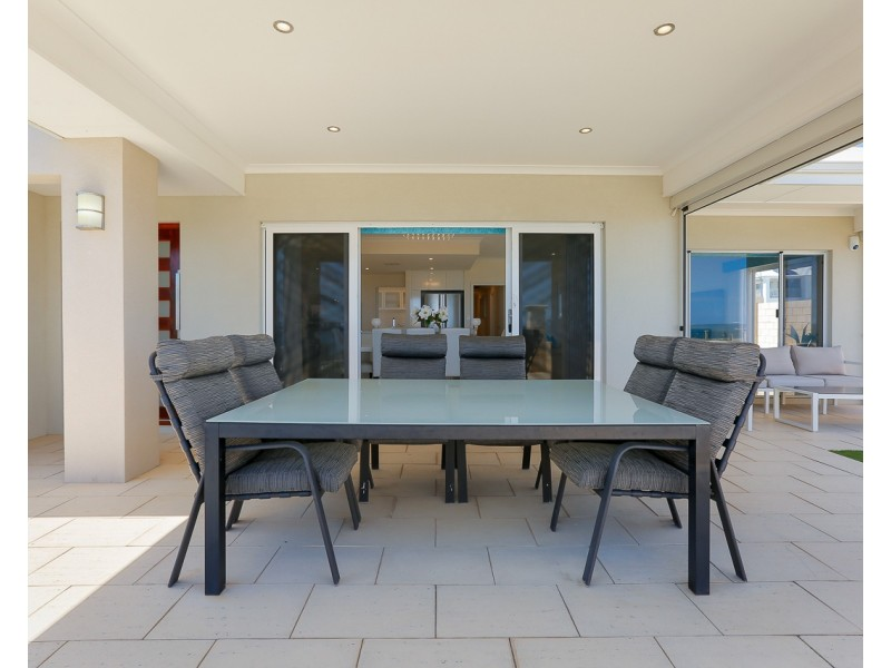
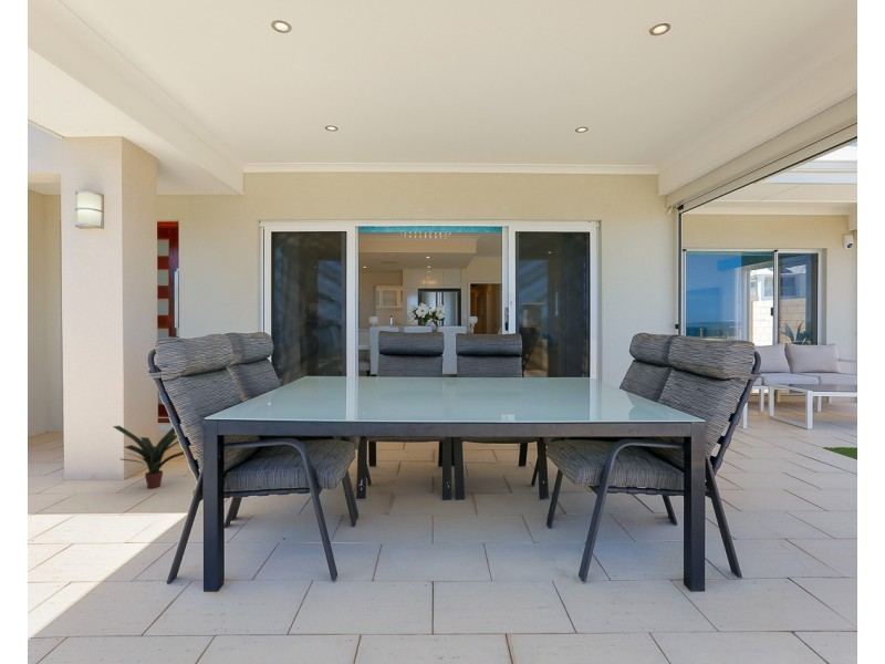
+ potted plant [112,425,186,489]
